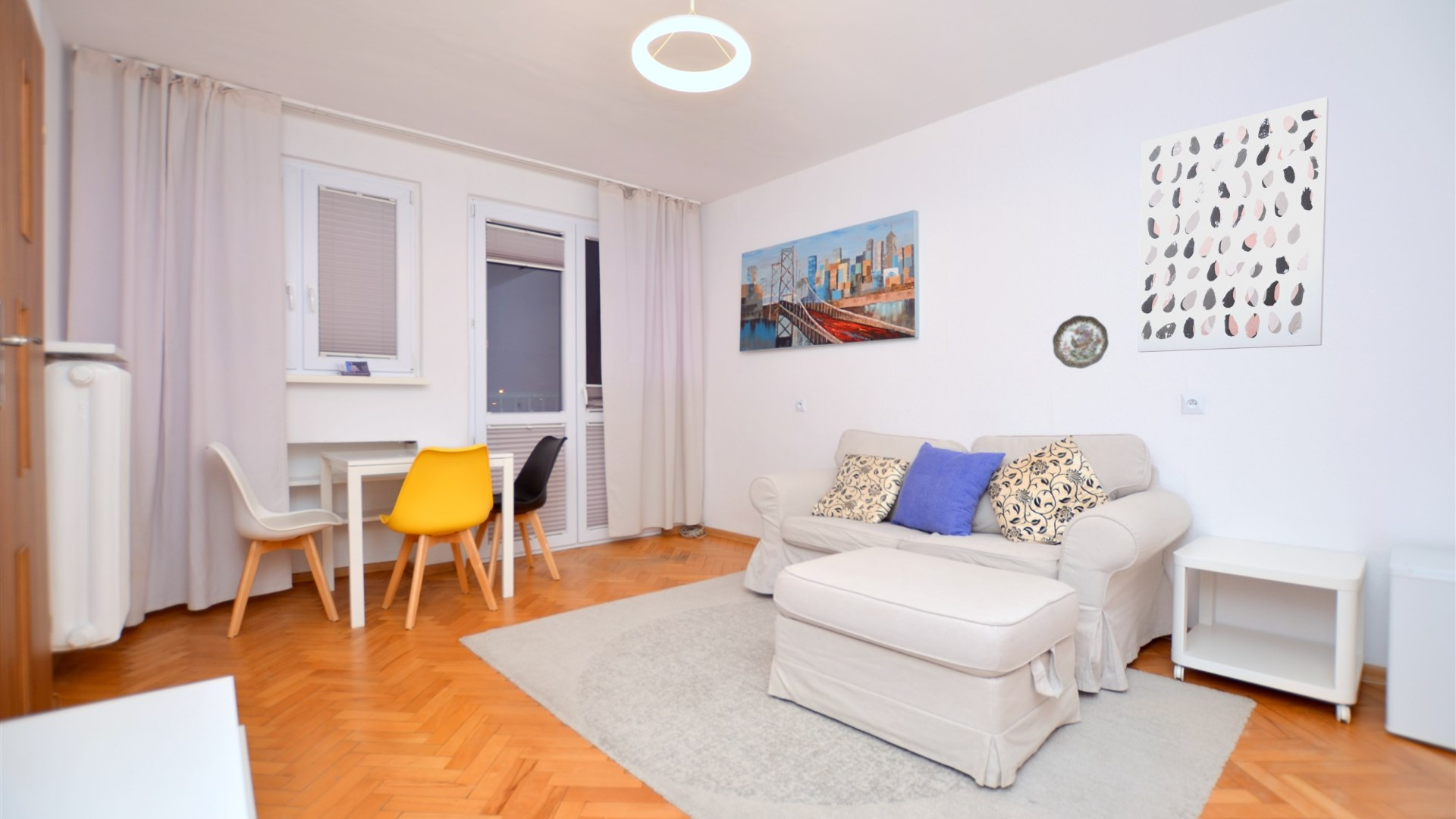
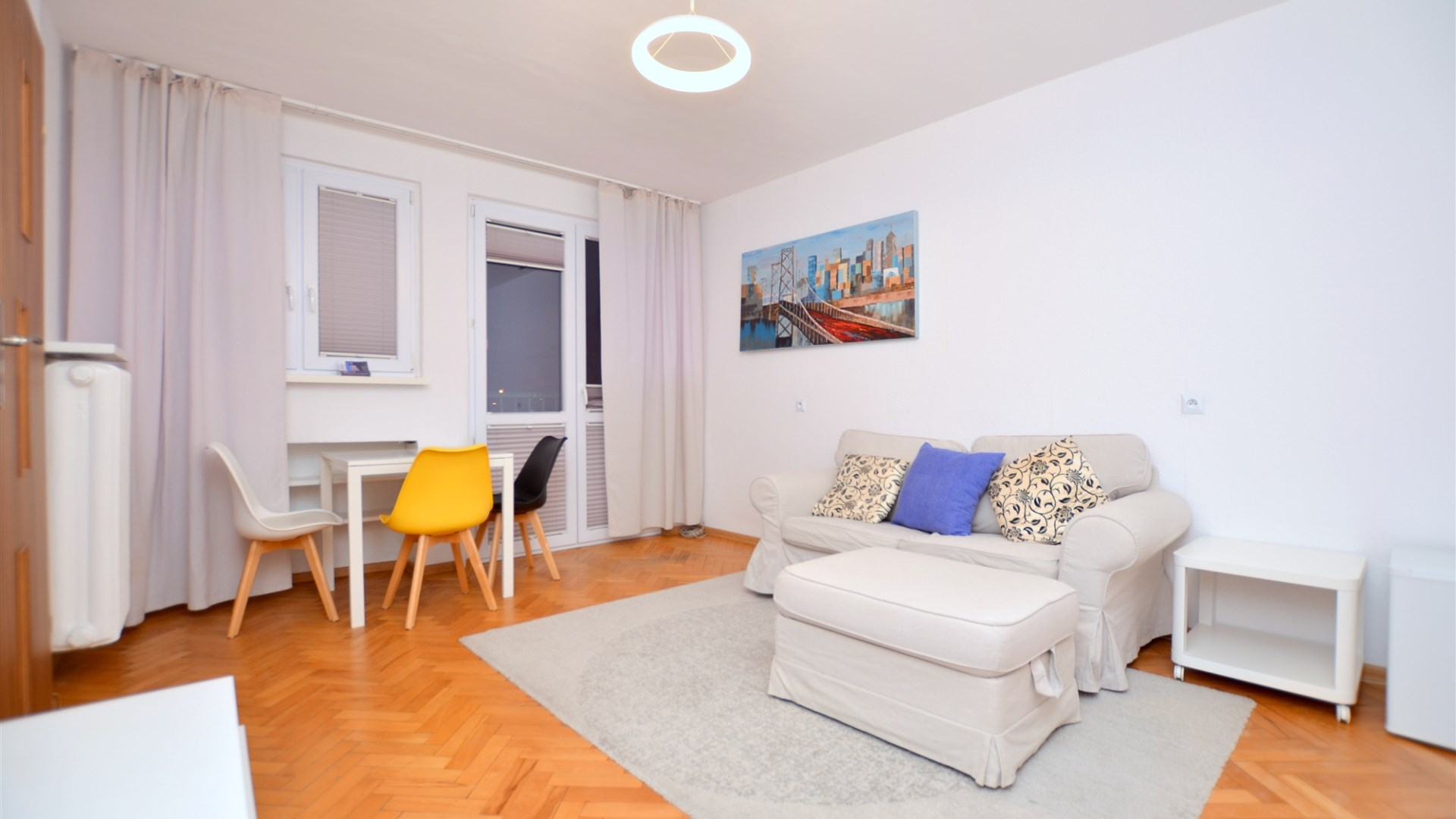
- wall art [1137,96,1329,353]
- decorative plate [1052,315,1109,369]
